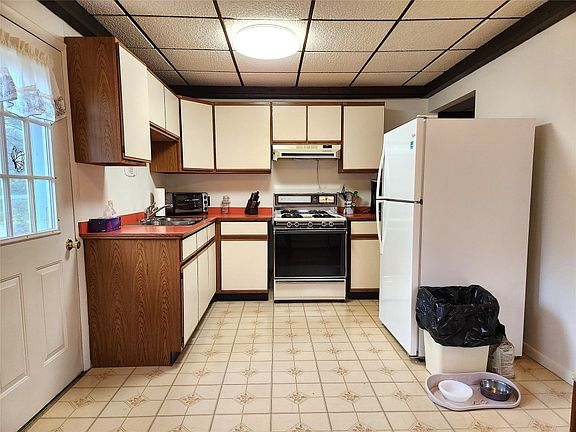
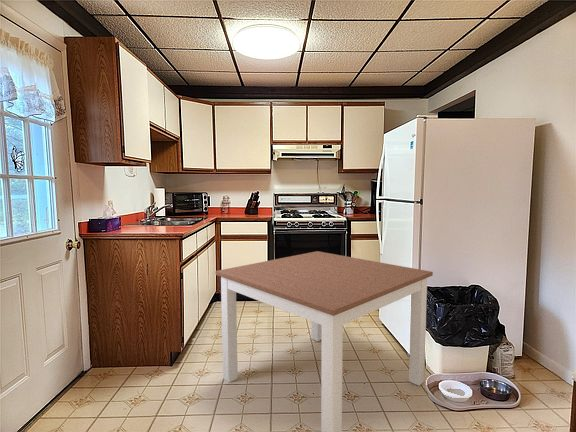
+ dining table [215,250,434,432]
